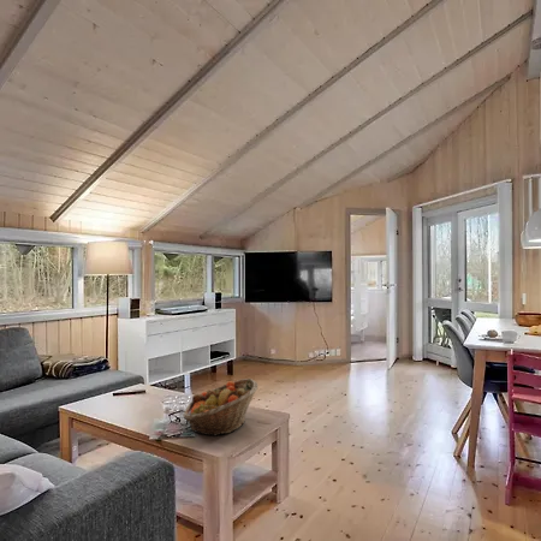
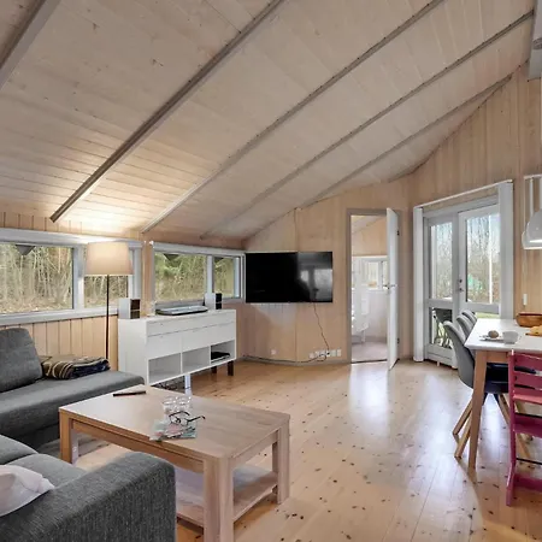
- fruit basket [182,377,260,438]
